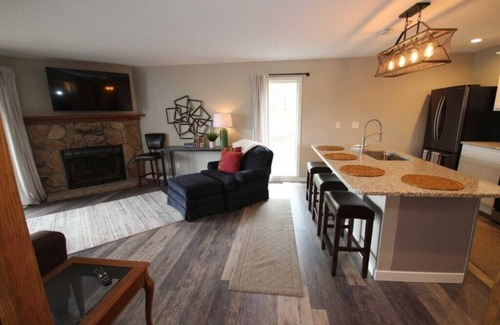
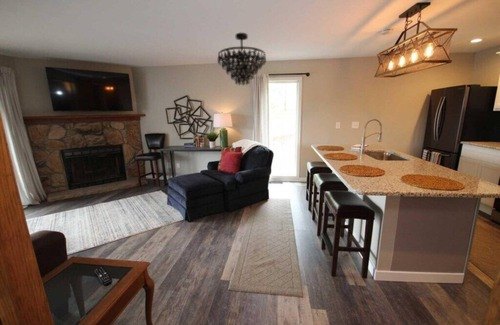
+ chandelier [217,32,267,86]
